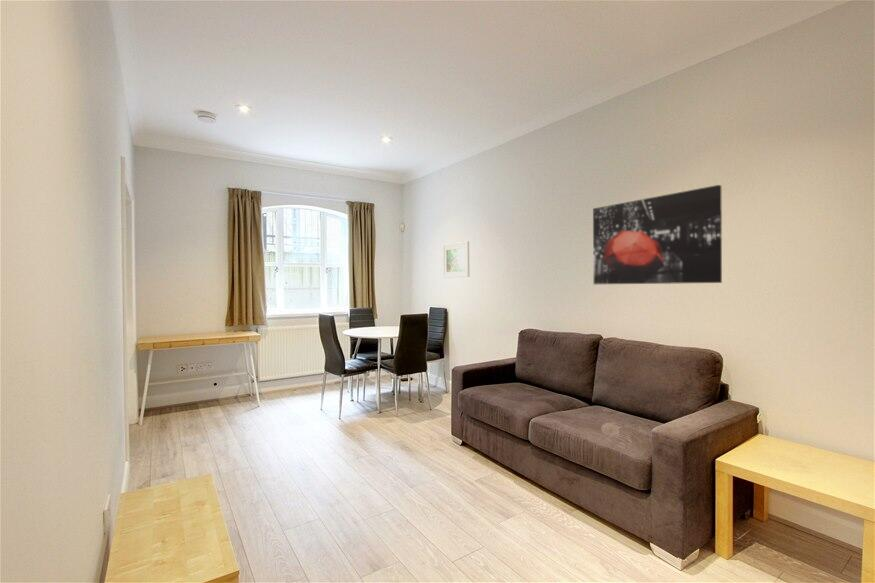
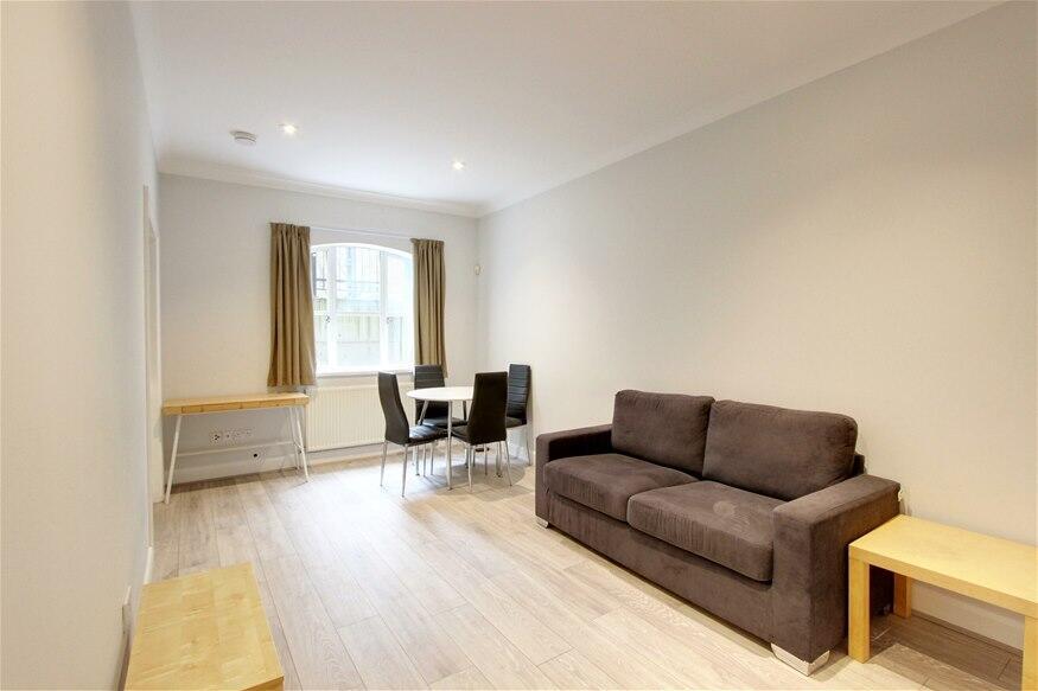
- wall art [592,184,723,285]
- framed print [442,240,470,279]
